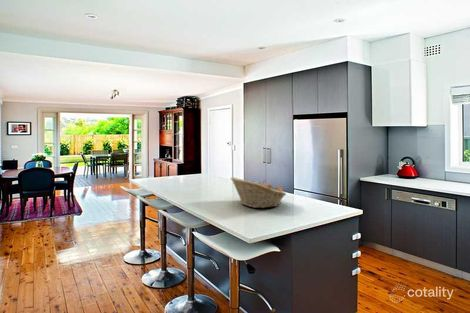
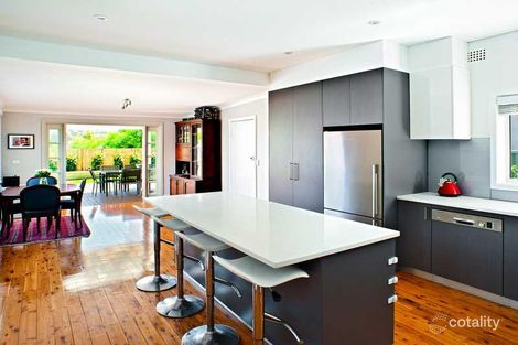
- fruit basket [230,176,287,209]
